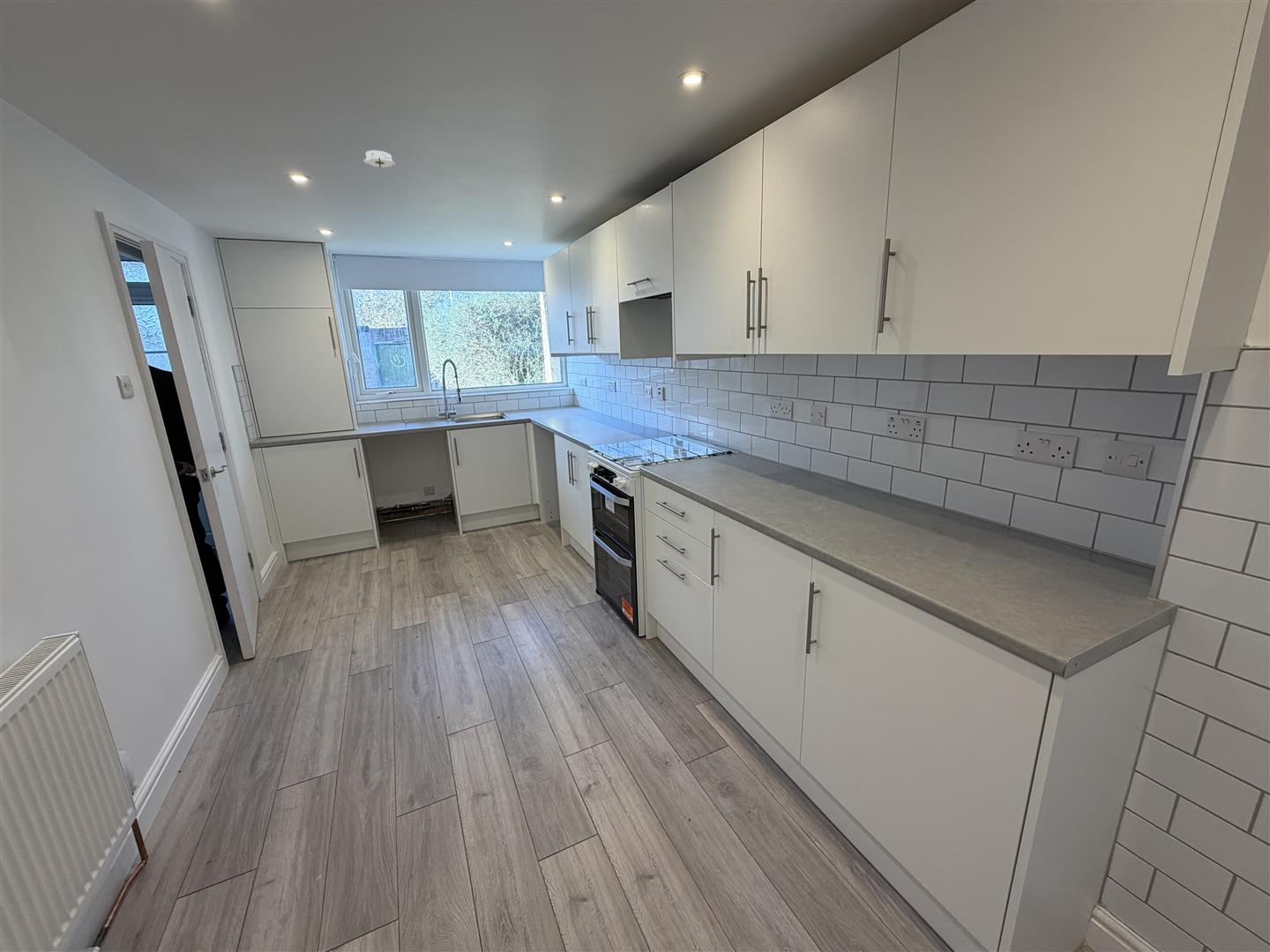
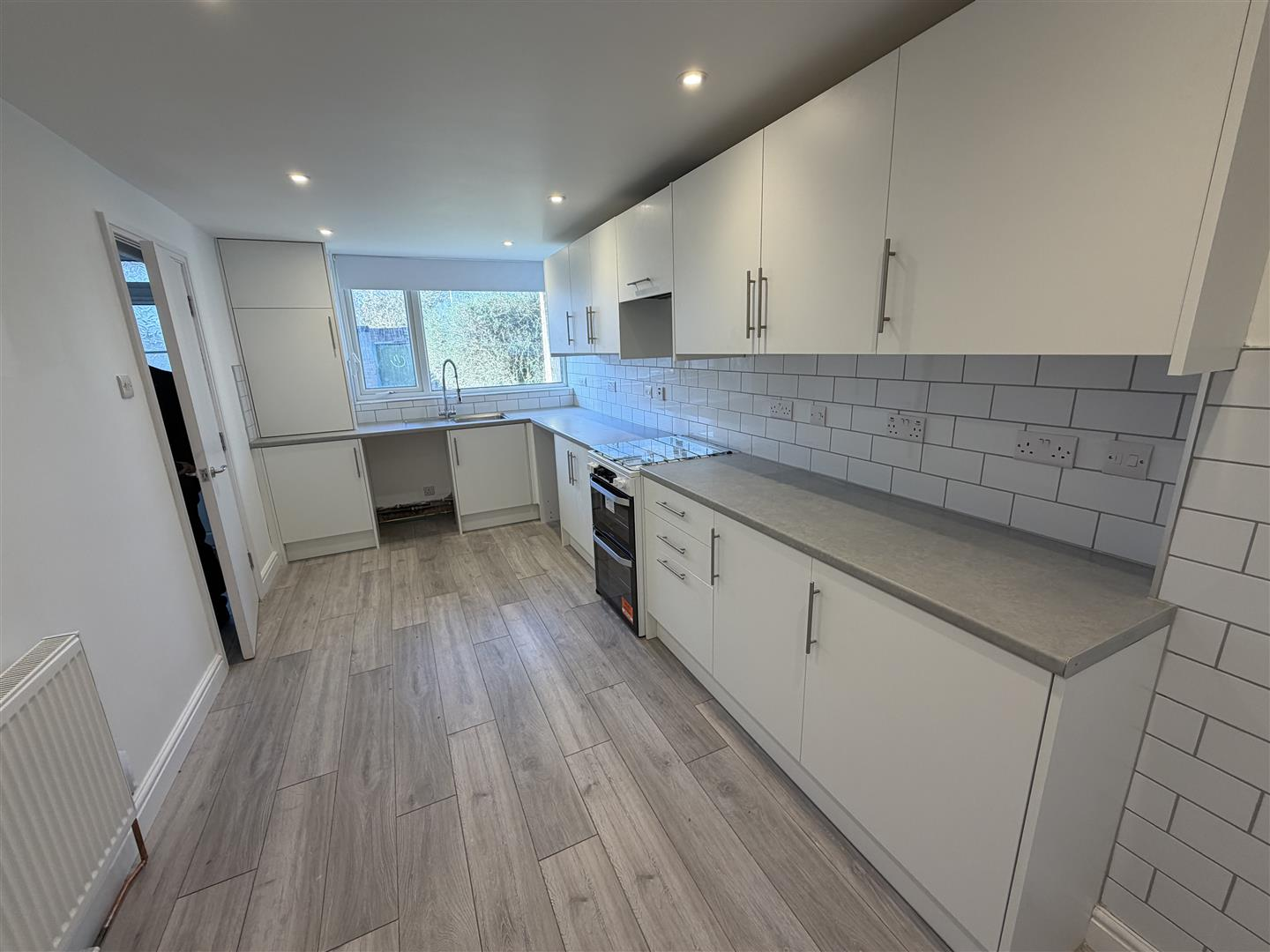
- smoke detector [363,150,396,168]
